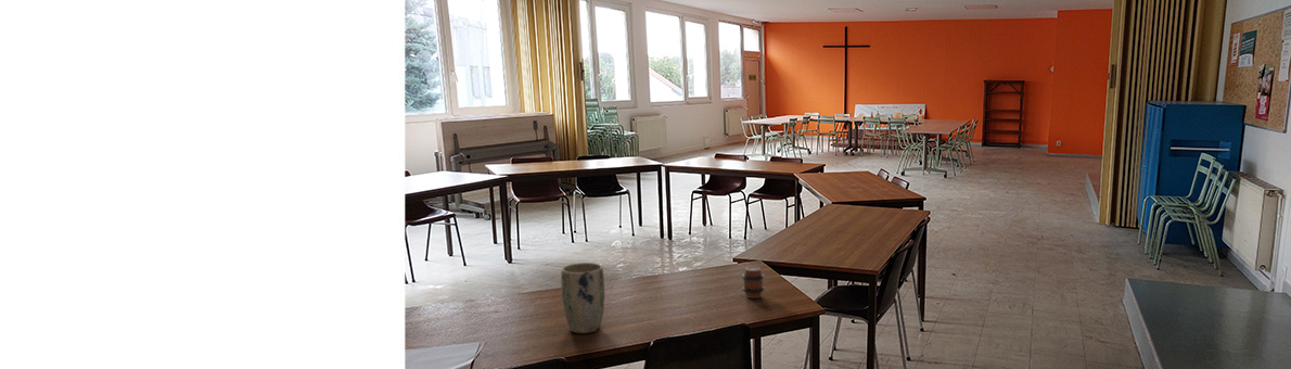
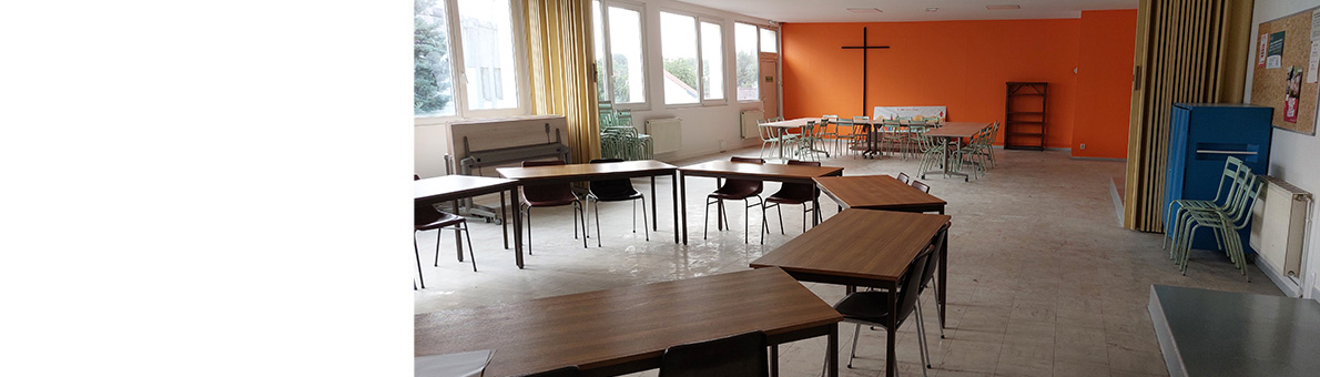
- plant pot [560,262,605,334]
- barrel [741,266,765,300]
